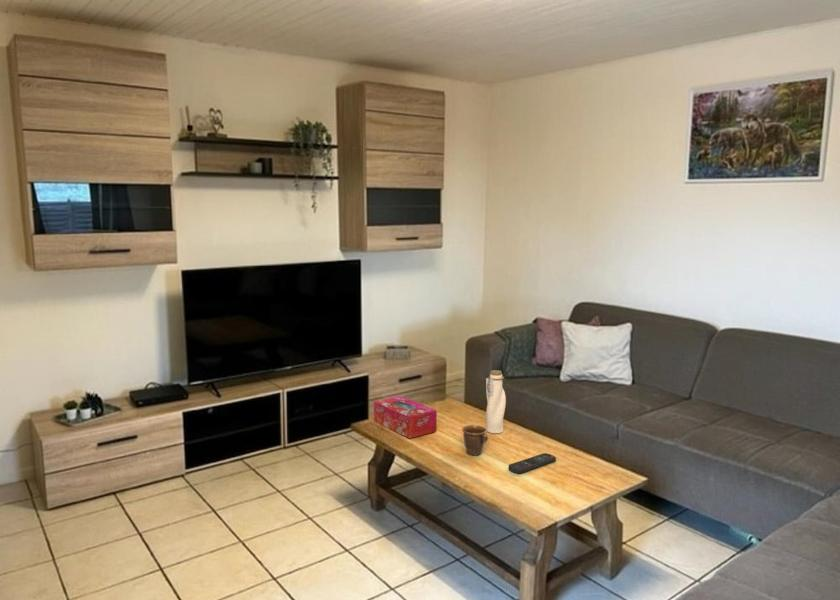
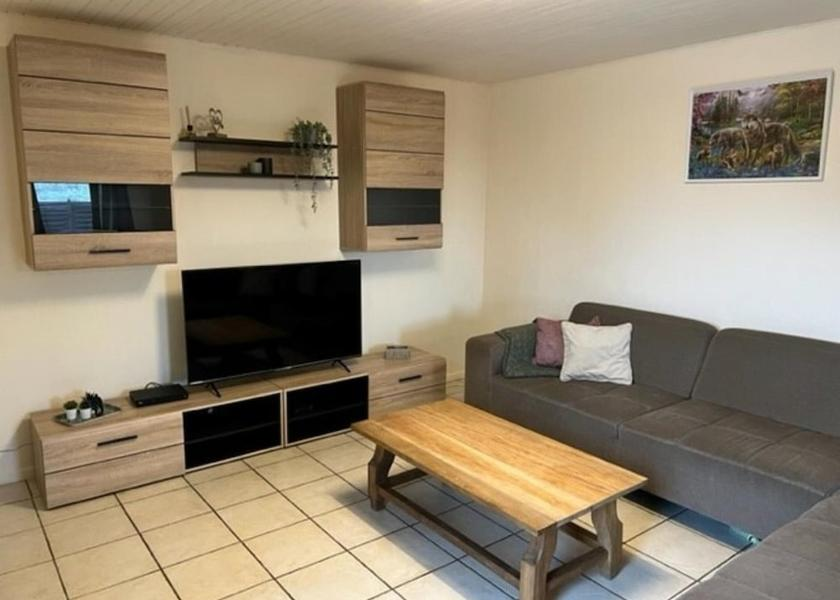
- remote control [508,452,557,475]
- mug [461,424,489,456]
- water bottle [485,369,507,434]
- tissue box [373,395,438,439]
